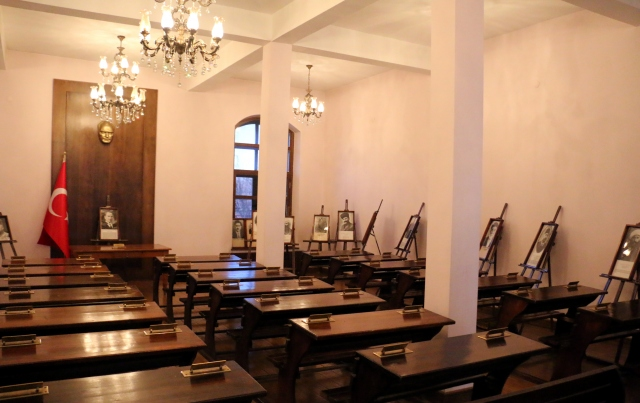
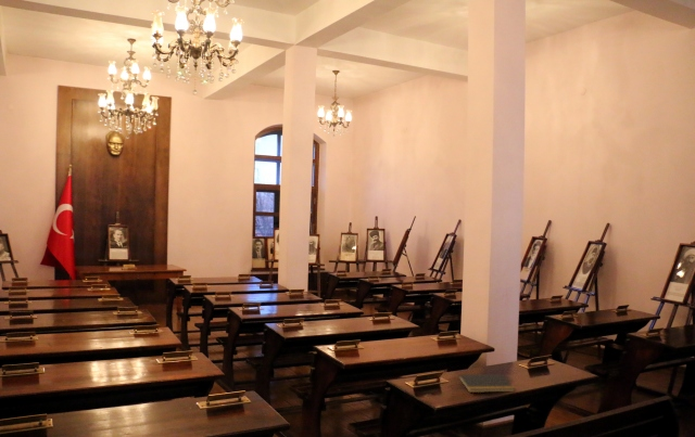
+ notepad [457,373,516,394]
